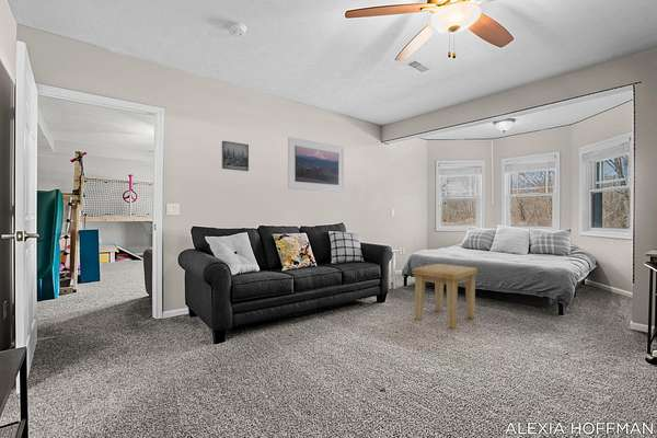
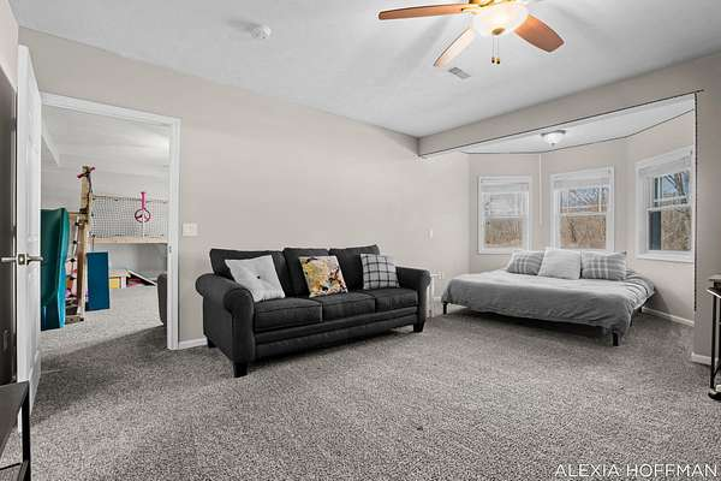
- side table [412,263,479,328]
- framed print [287,136,345,194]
- wall art [221,140,250,172]
